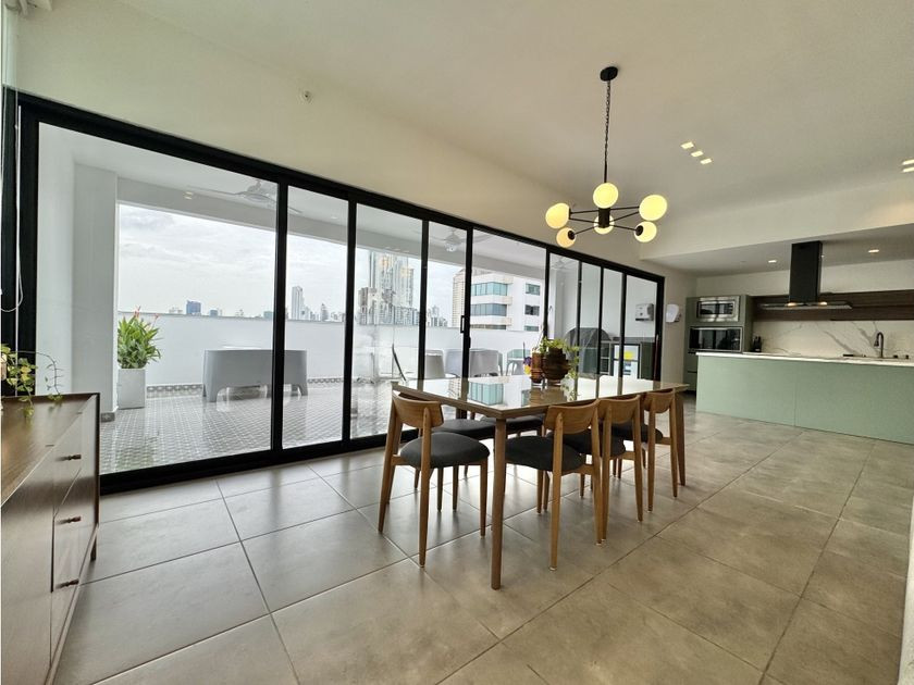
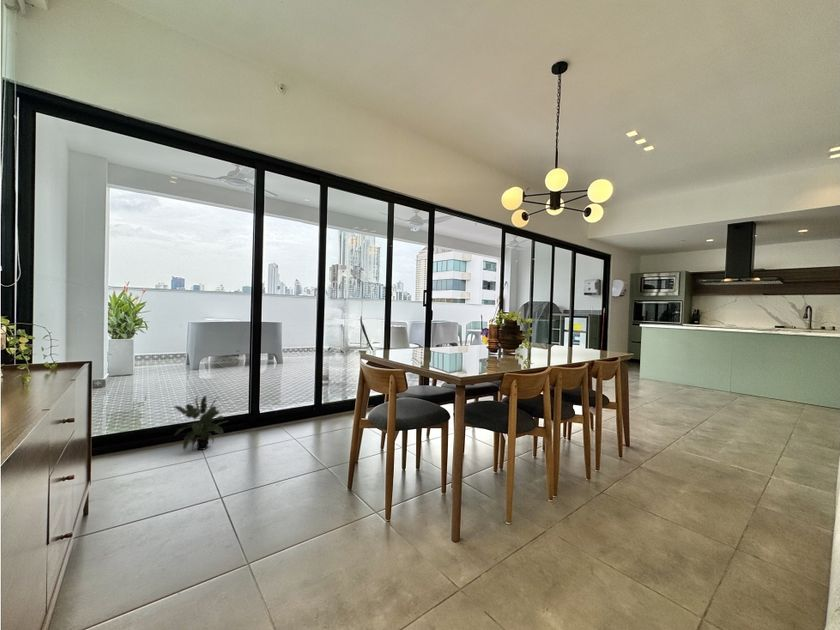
+ potted plant [173,395,230,452]
